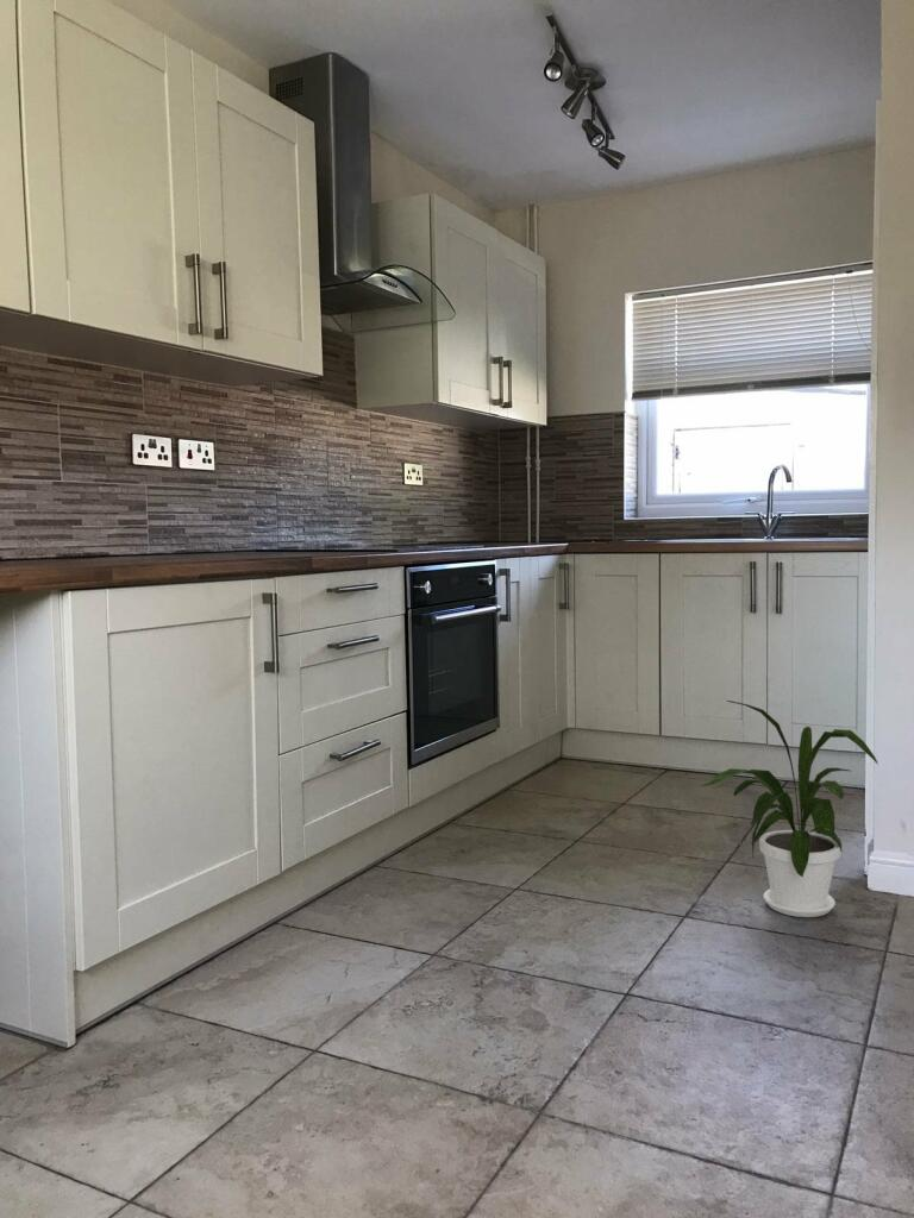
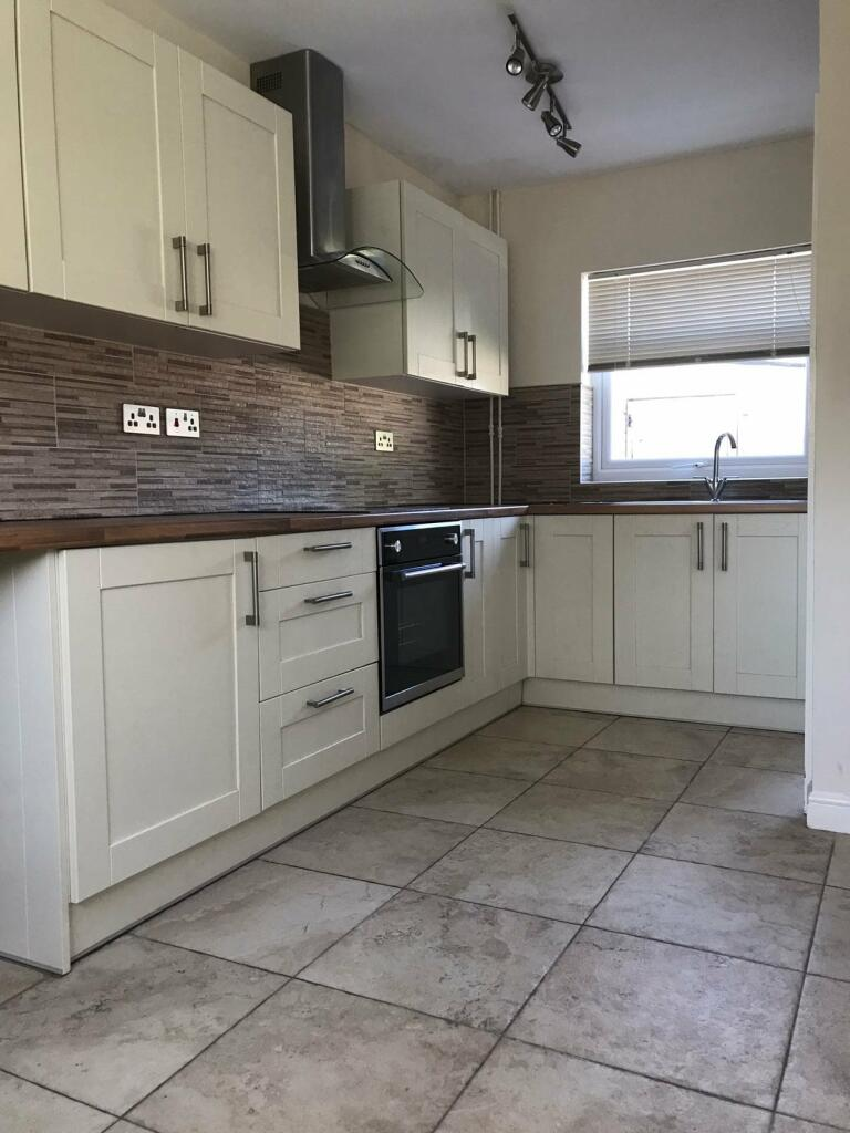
- house plant [701,699,879,918]
